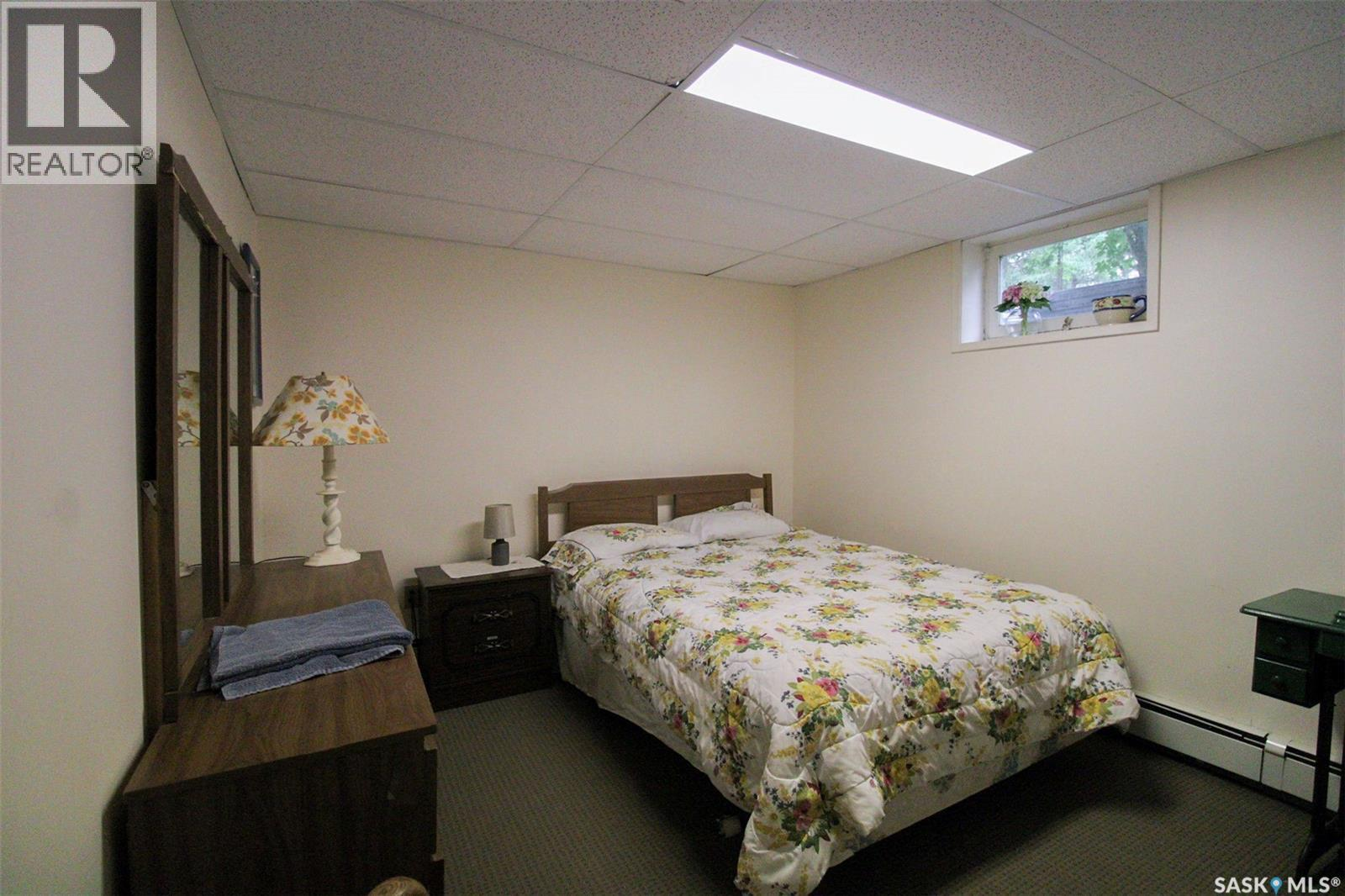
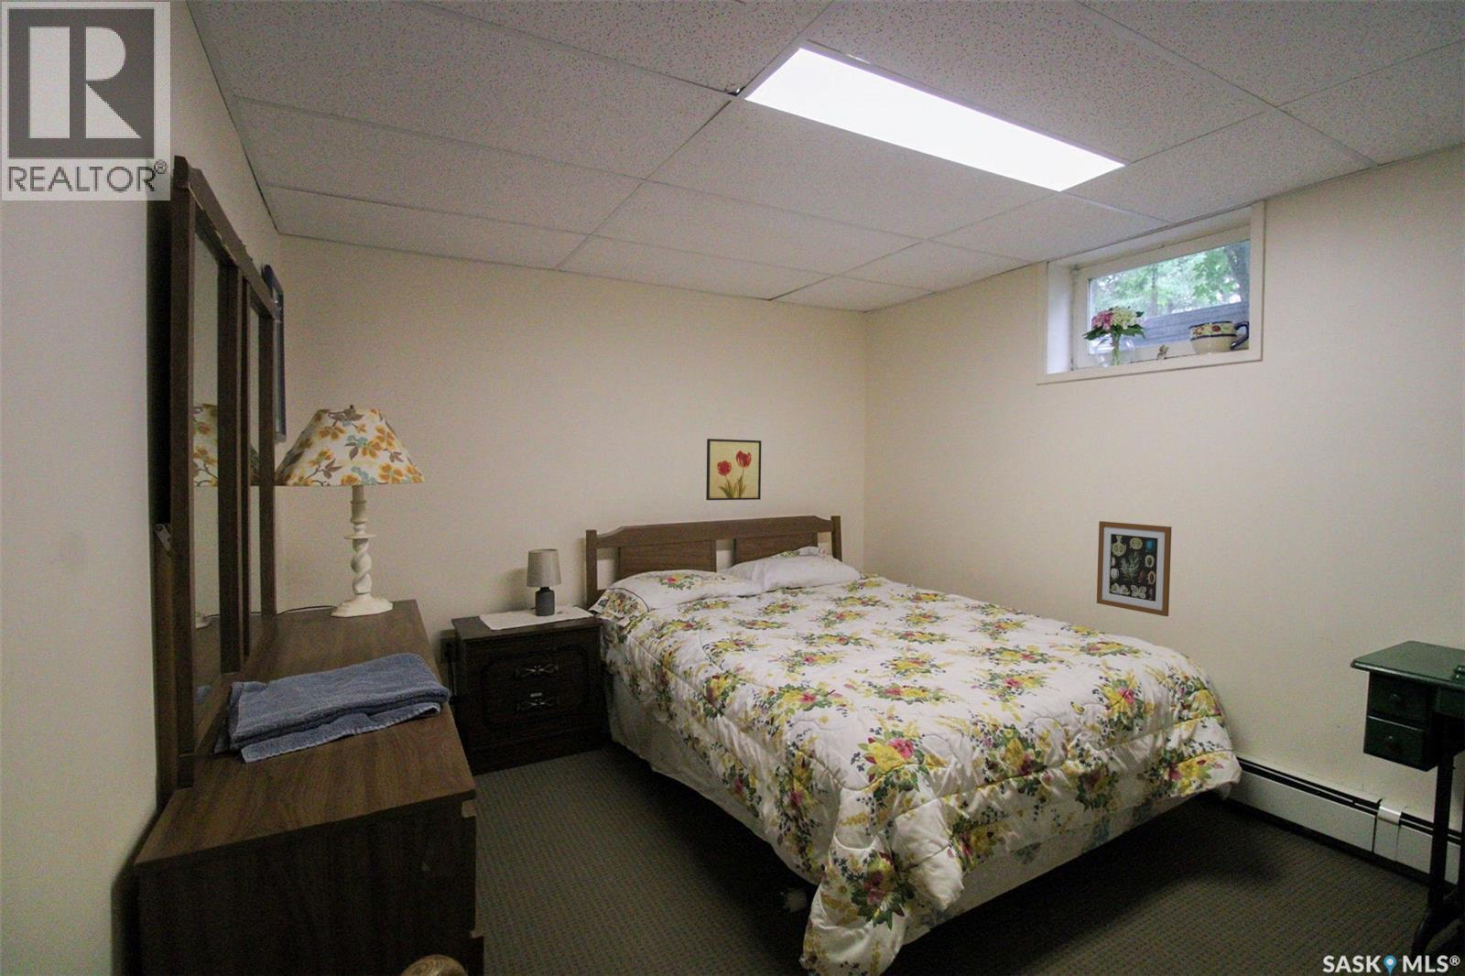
+ wall art [1096,520,1173,618]
+ wall art [705,438,761,501]
